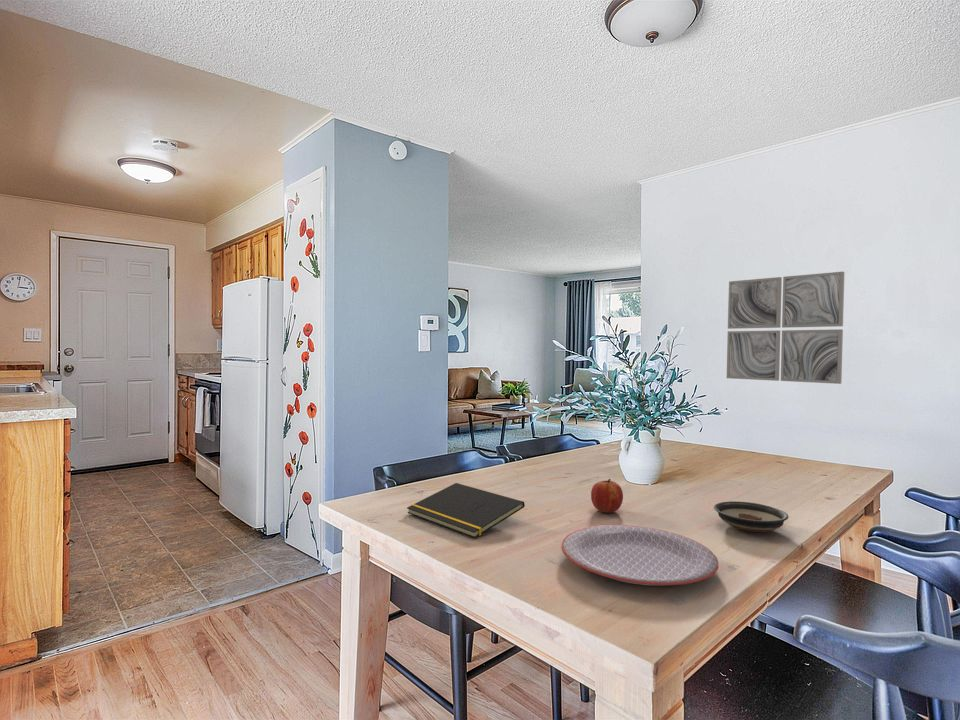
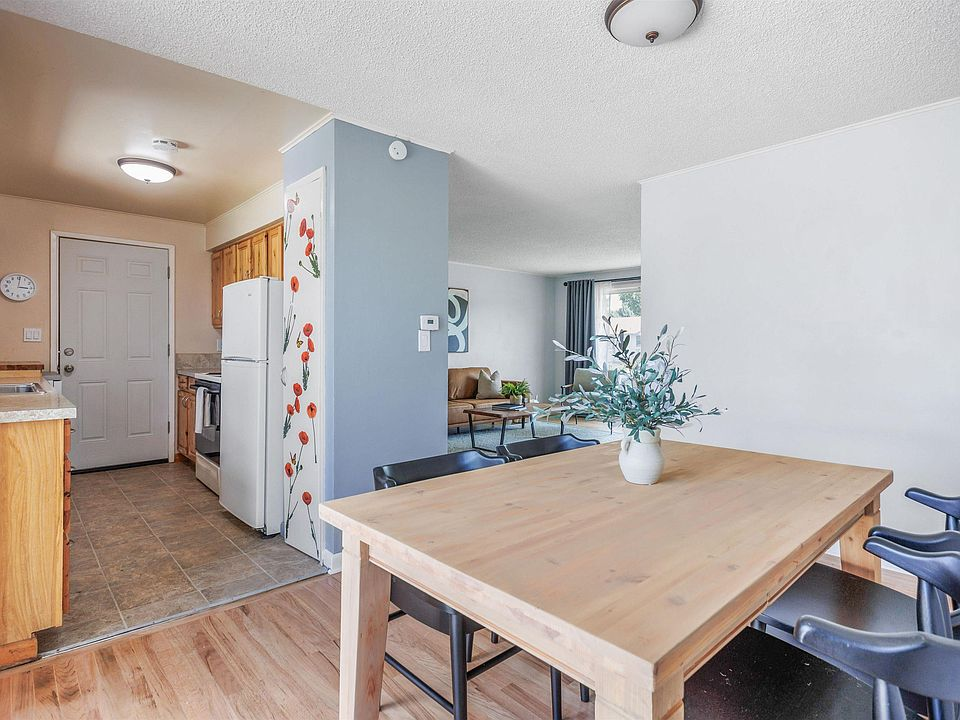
- notepad [406,482,526,539]
- plate [560,524,719,587]
- wall art [726,271,845,385]
- saucer [713,500,789,533]
- fruit [590,478,624,514]
